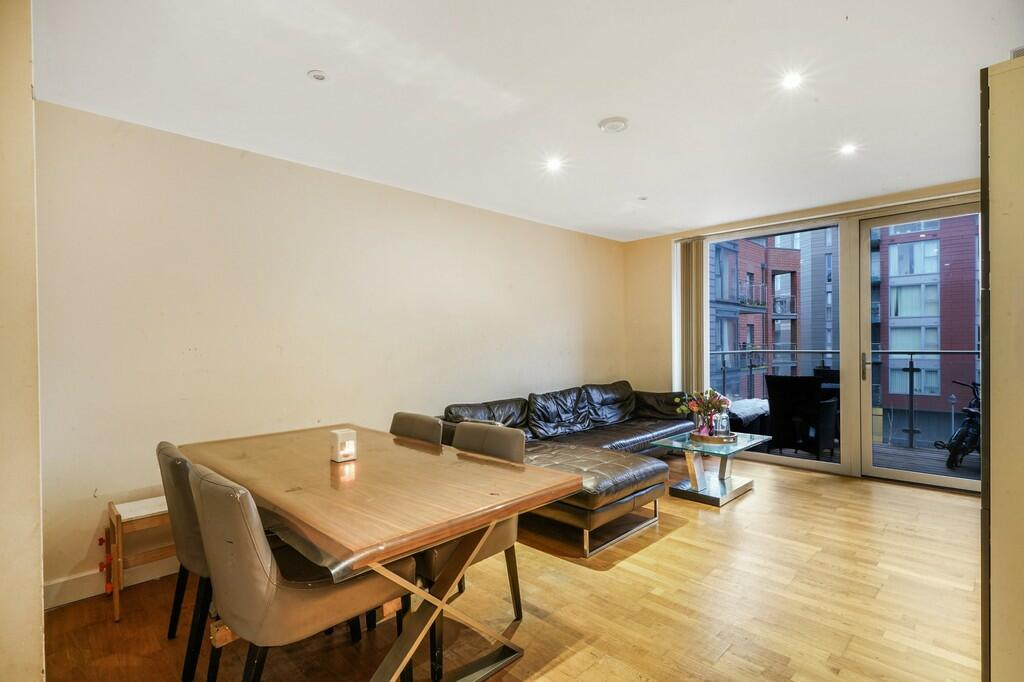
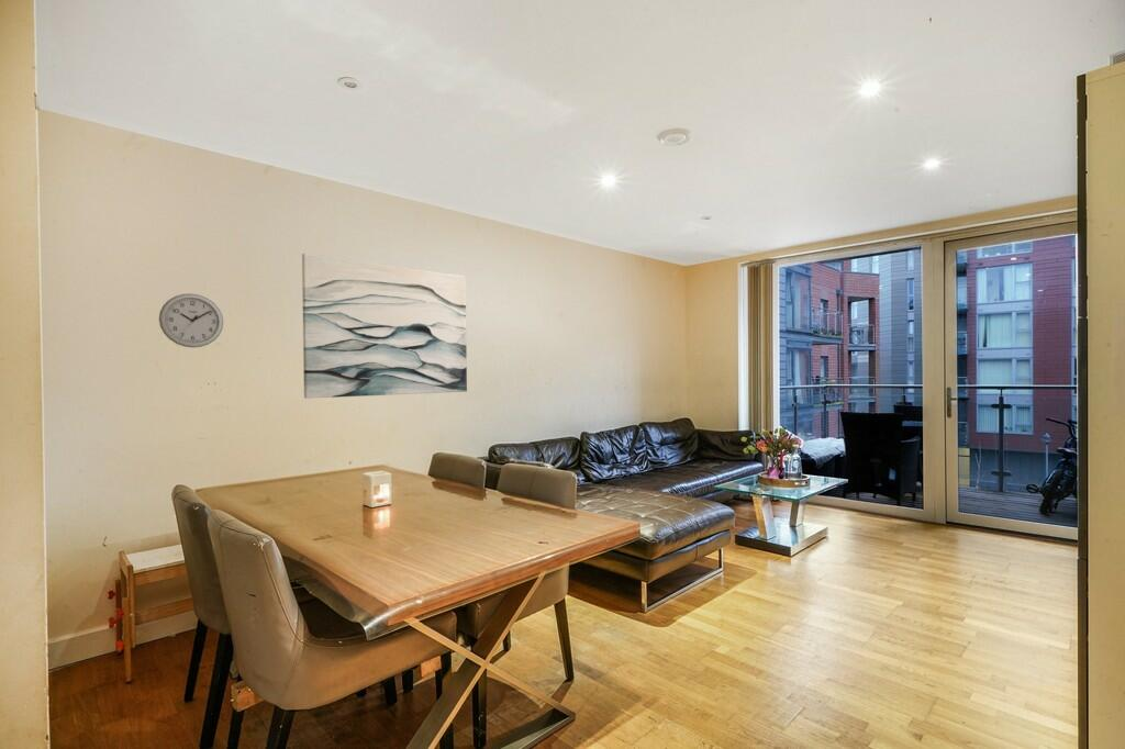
+ wall clock [158,292,224,349]
+ wall art [301,253,468,400]
